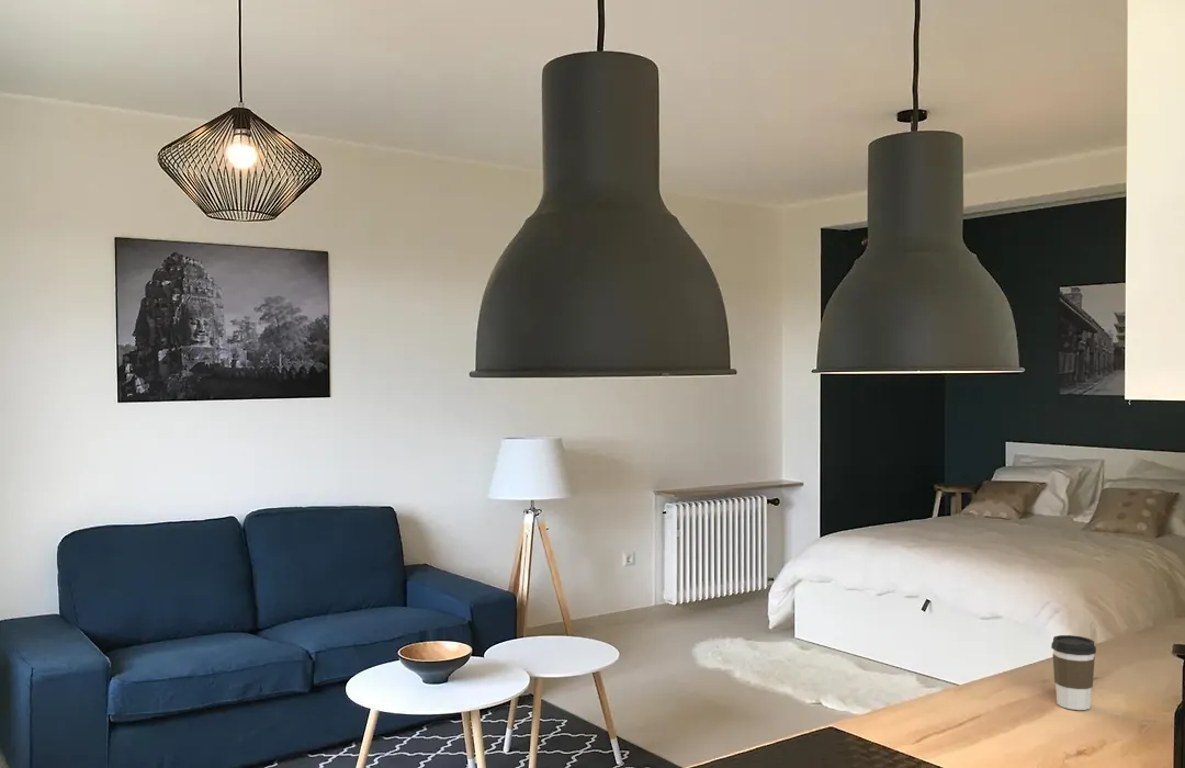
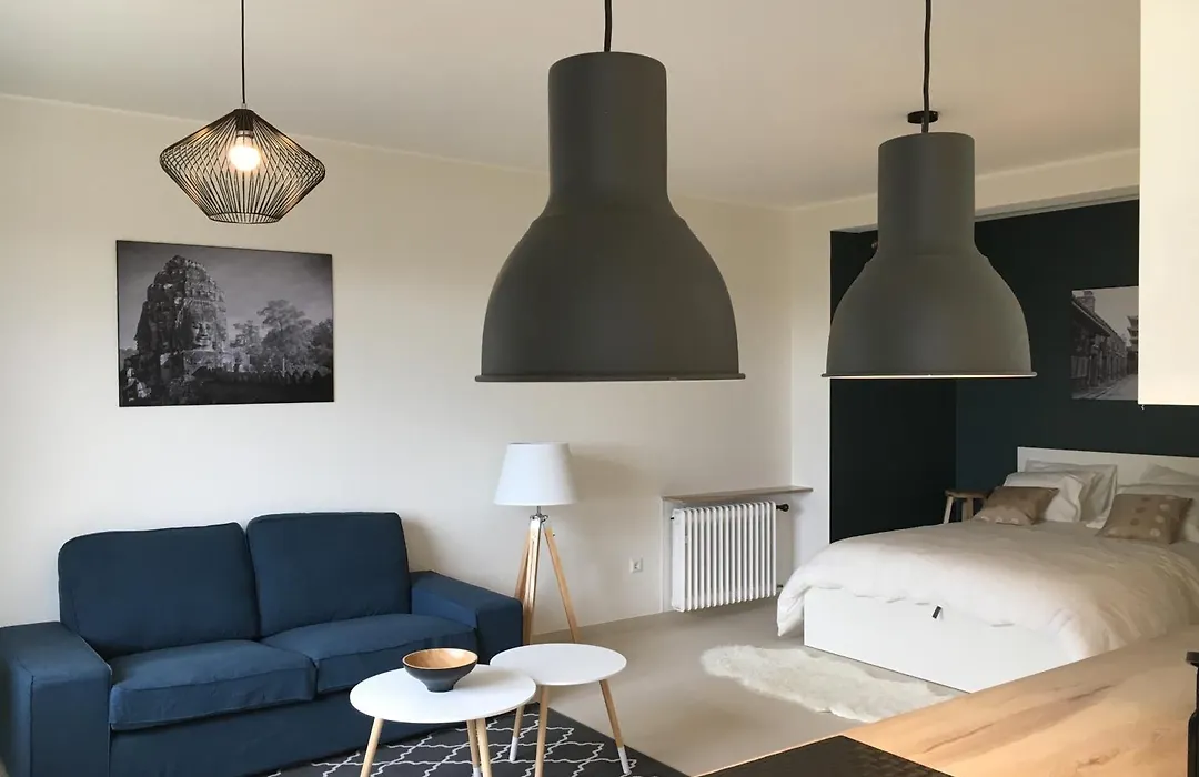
- coffee cup [1050,634,1097,711]
